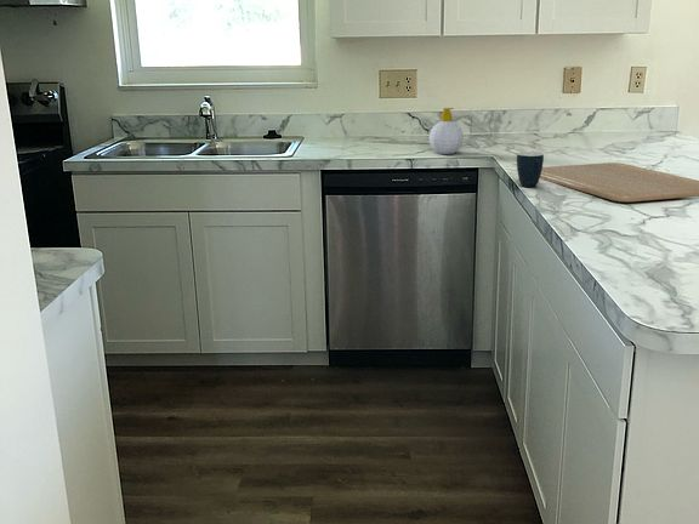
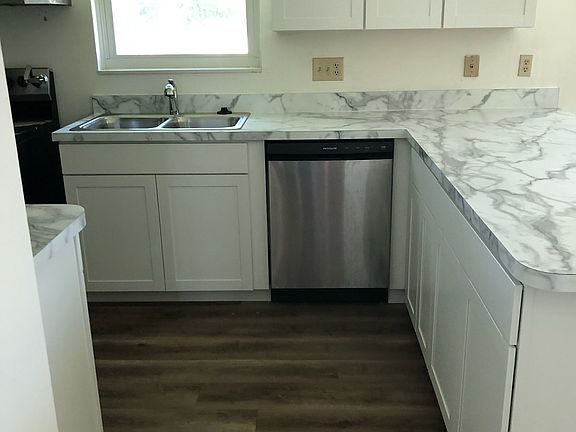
- mug [516,150,545,188]
- soap bottle [428,107,465,155]
- chopping board [539,161,699,203]
